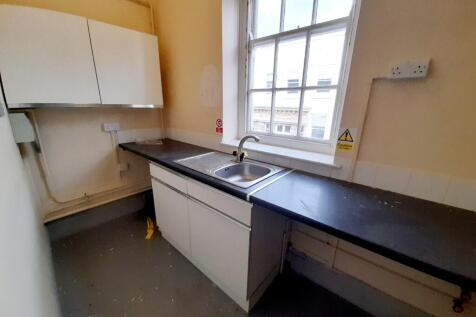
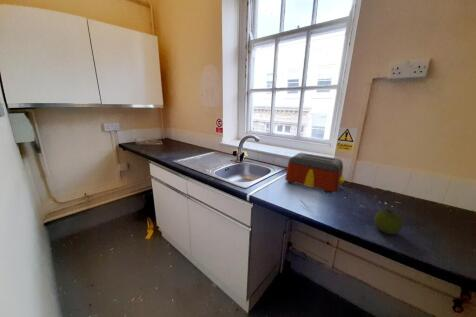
+ apple [373,208,404,235]
+ toaster [284,152,346,195]
